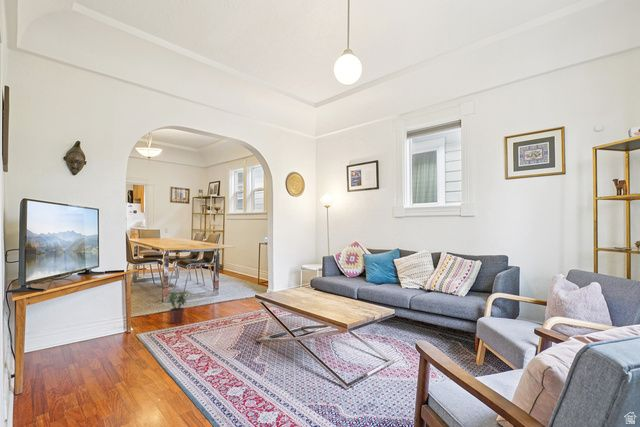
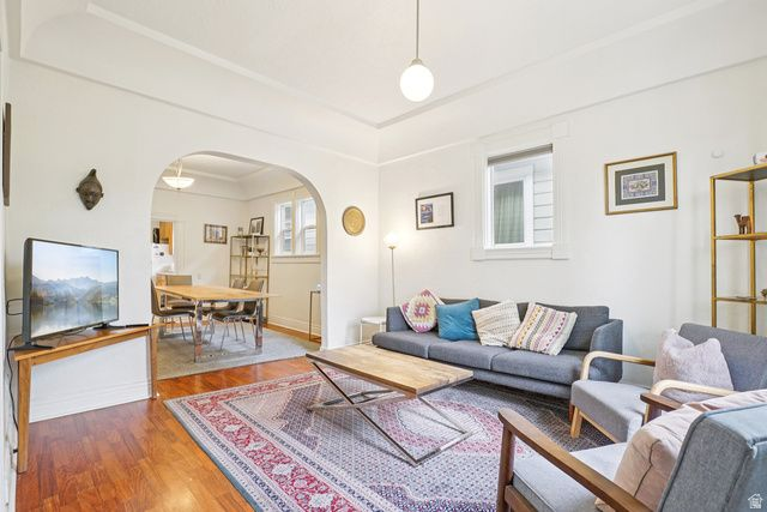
- potted plant [167,291,189,325]
